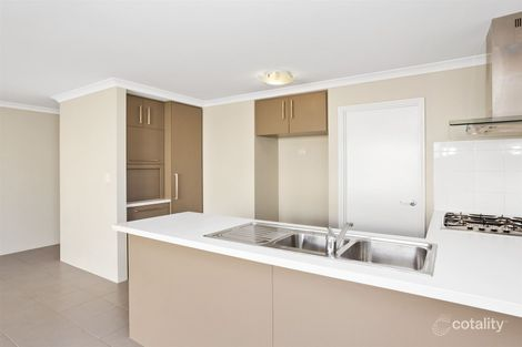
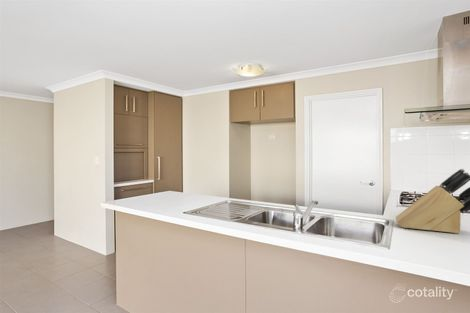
+ knife block [394,168,470,235]
